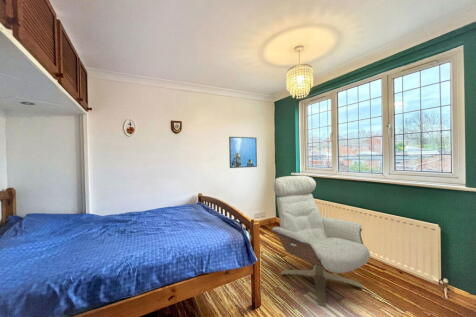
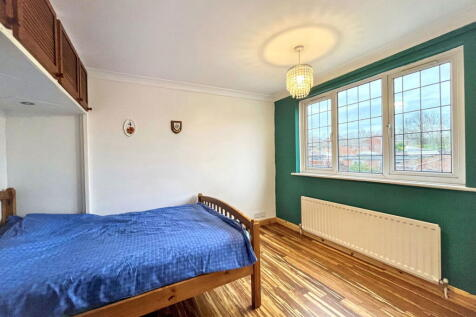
- chair [271,175,371,307]
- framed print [228,136,258,169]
